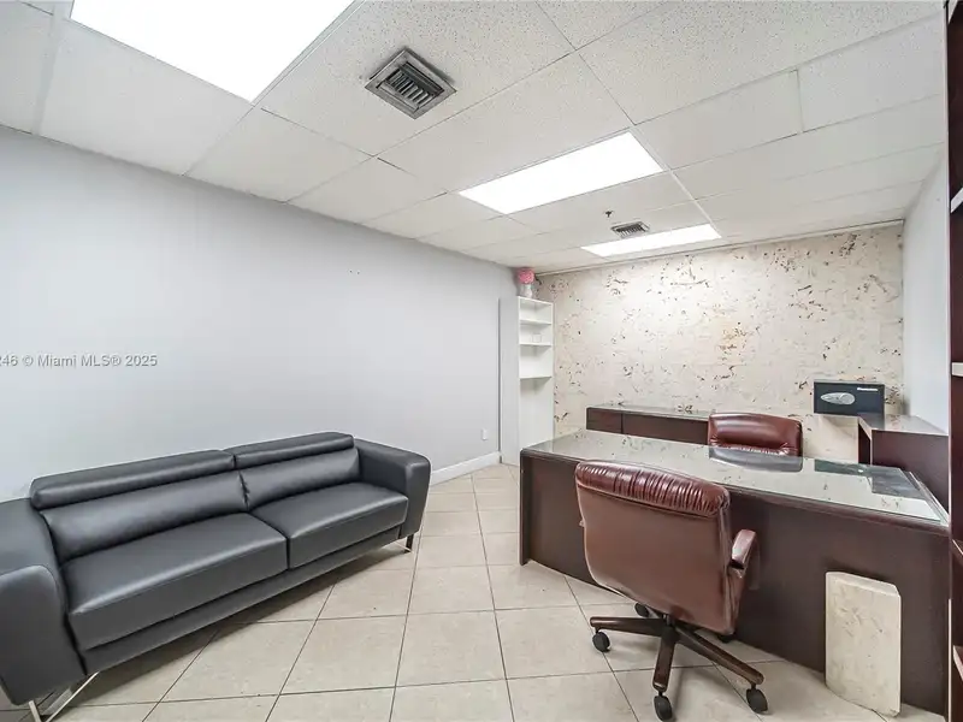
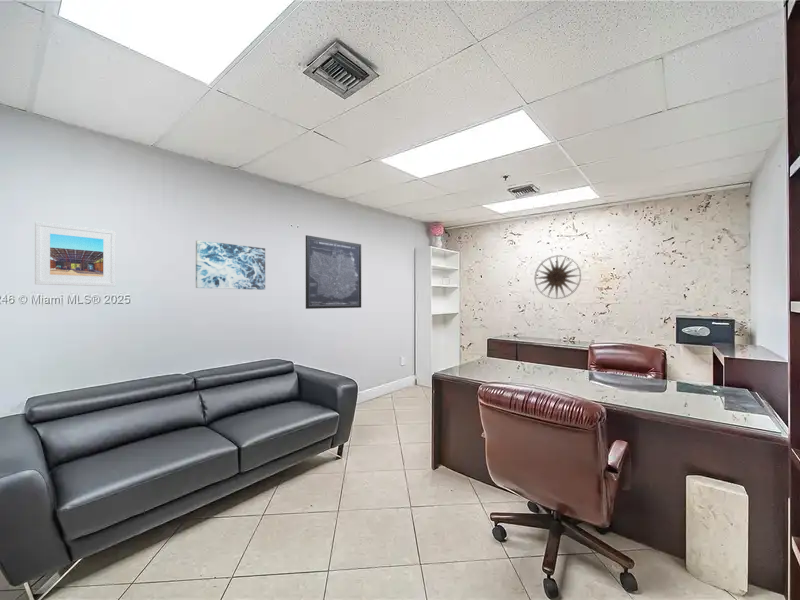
+ wall art [534,254,582,300]
+ wall art [195,239,266,291]
+ wall art [305,234,362,310]
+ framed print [34,221,117,287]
